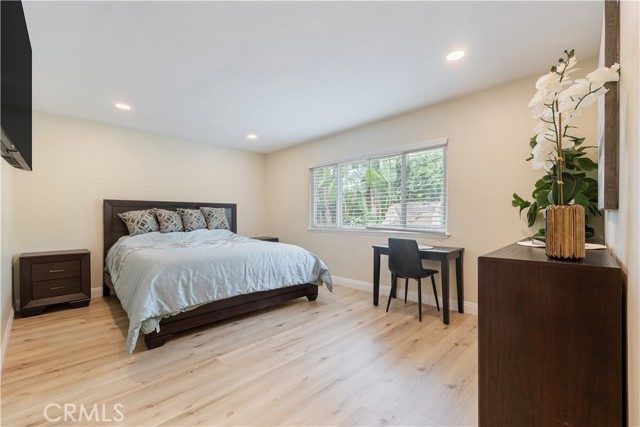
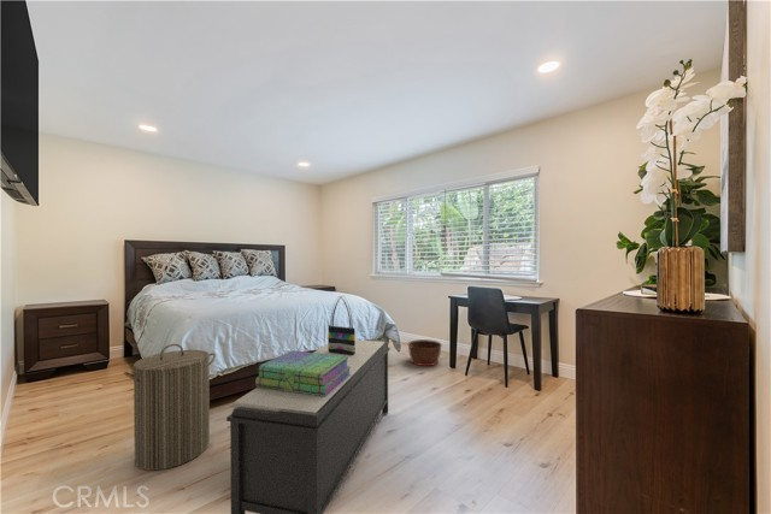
+ laundry hamper [123,343,217,472]
+ stack of books [254,349,351,396]
+ basket [407,338,443,367]
+ tote bag [326,295,357,355]
+ bench [225,338,390,514]
